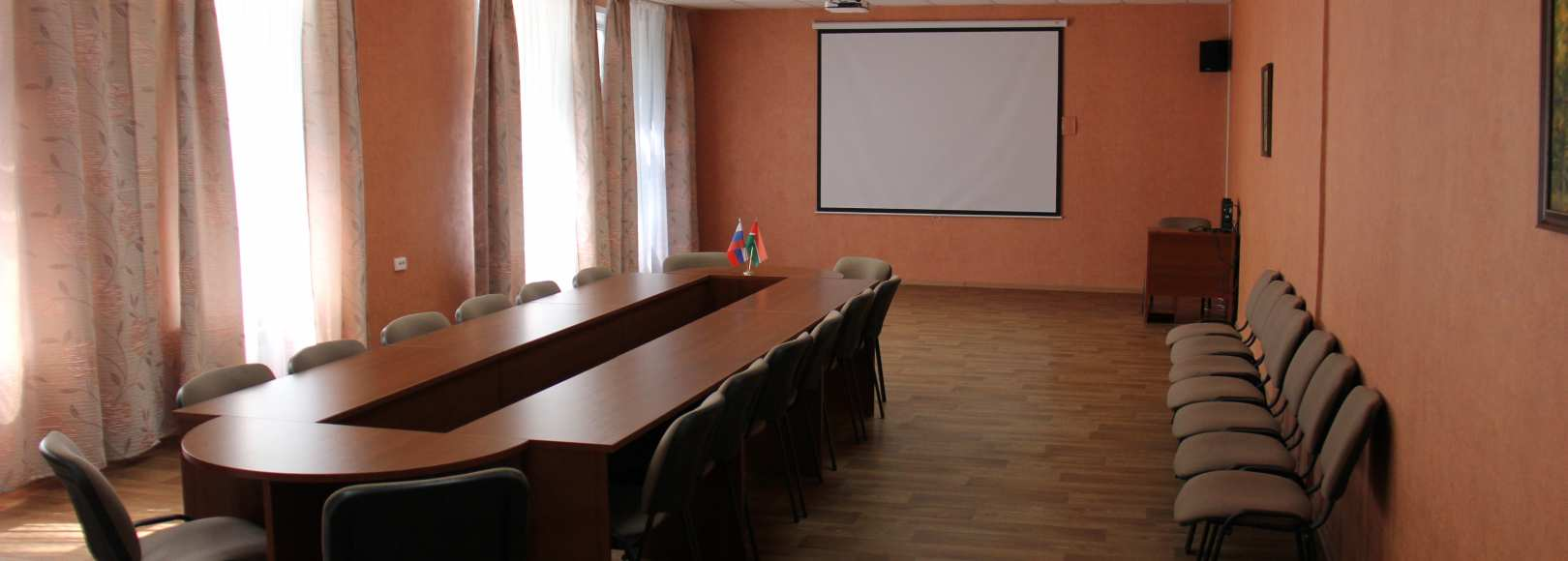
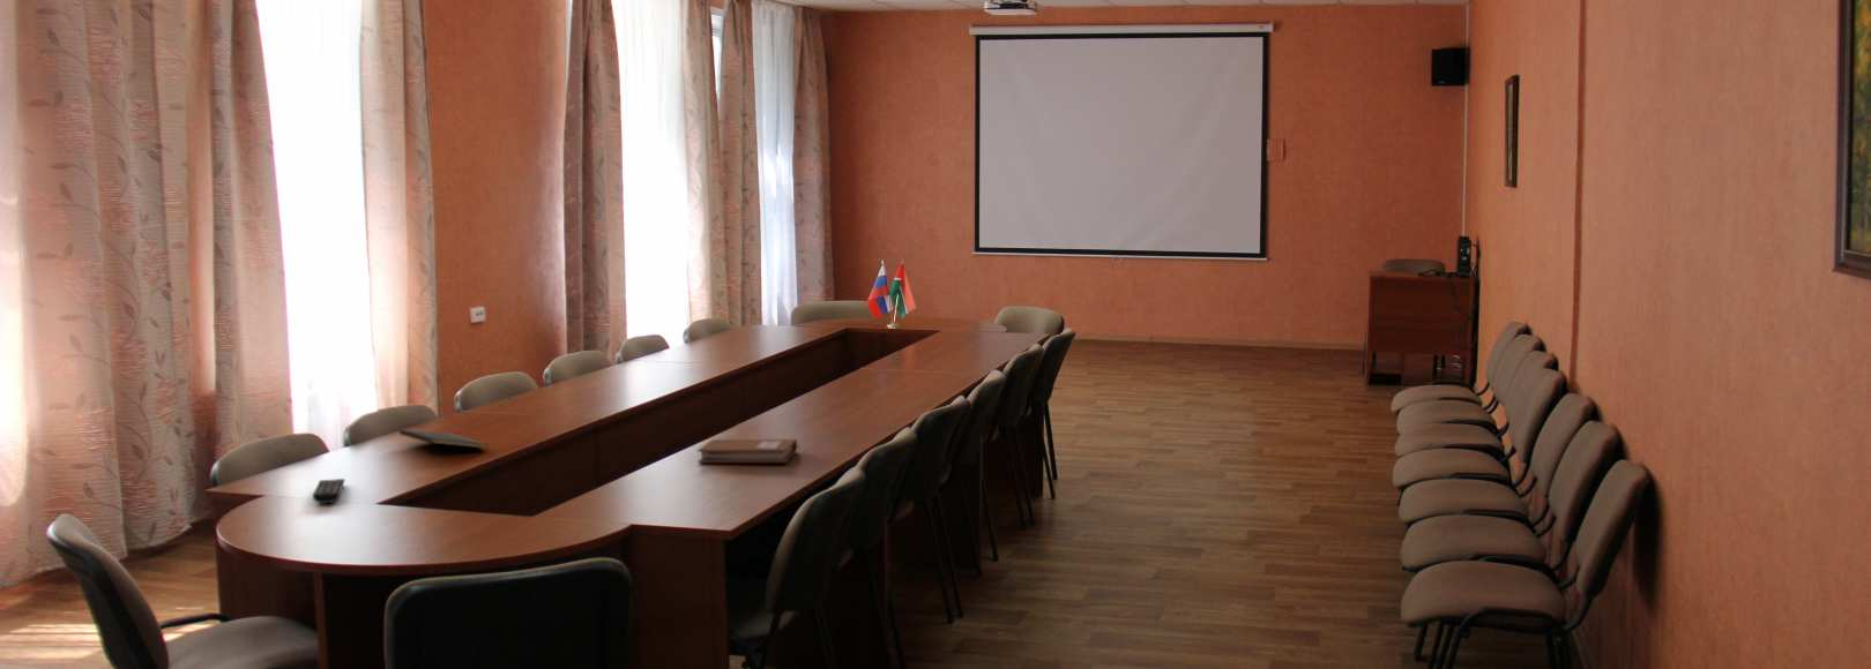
+ notebook [697,439,802,464]
+ remote control [311,477,345,506]
+ notepad [399,428,489,457]
